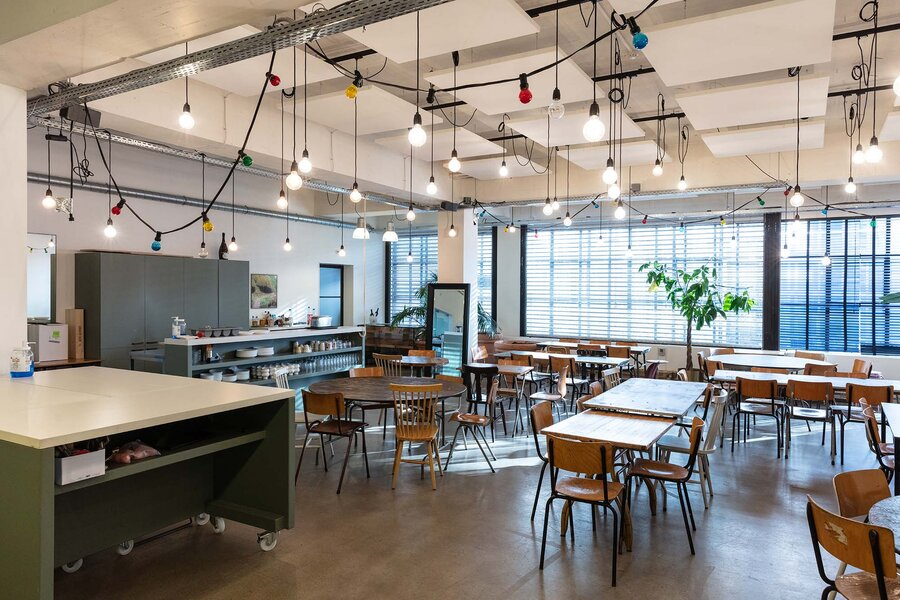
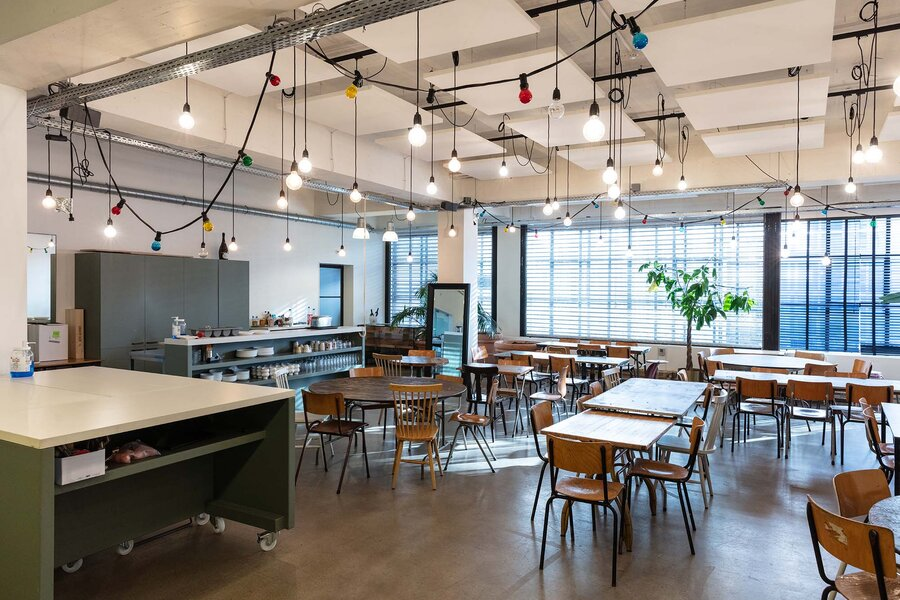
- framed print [249,273,278,310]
